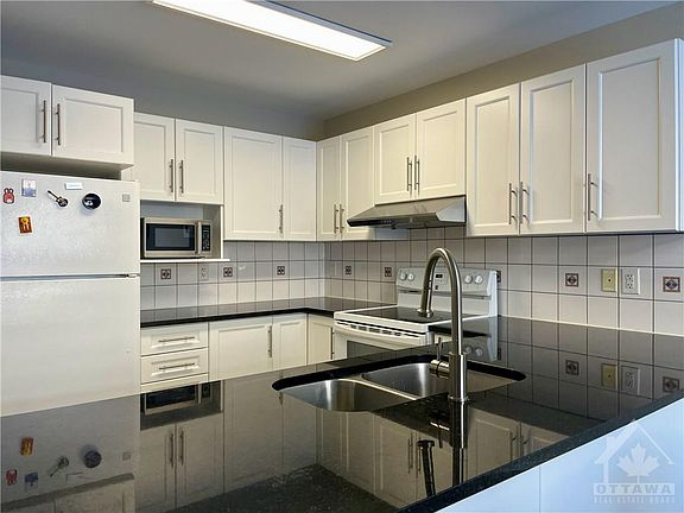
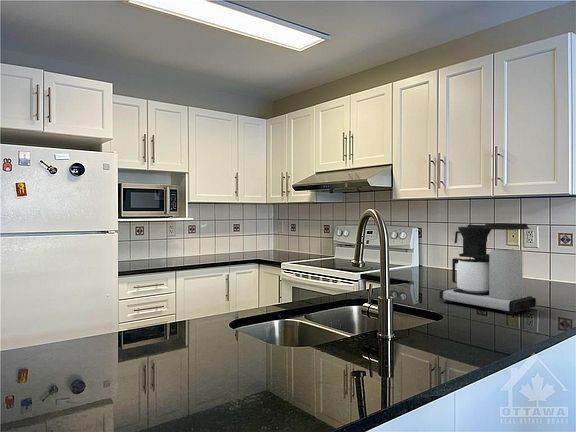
+ coffee maker [438,222,537,315]
